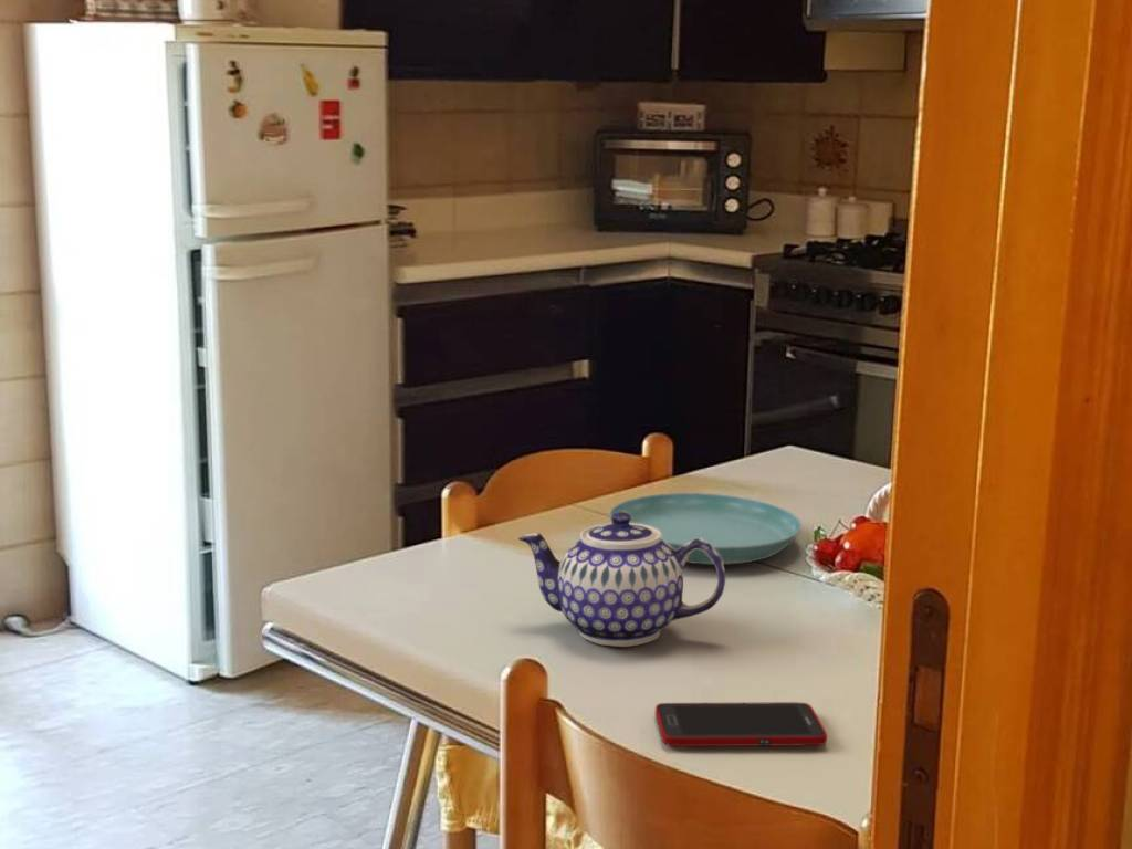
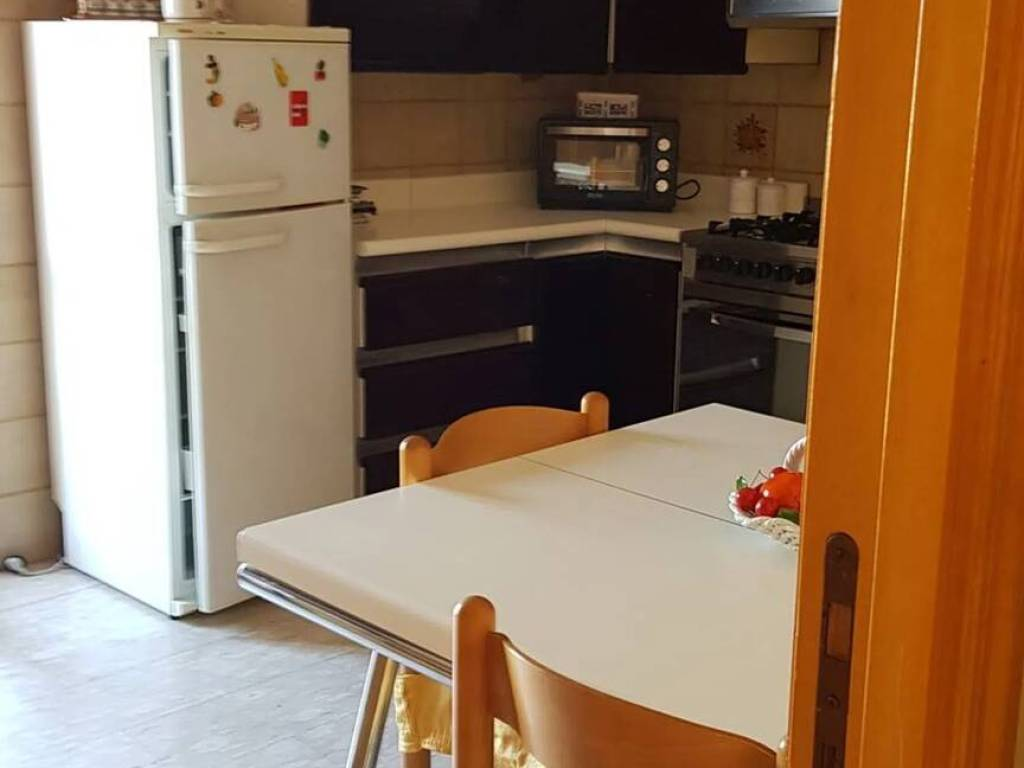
- cell phone [654,701,828,747]
- teapot [517,511,726,648]
- saucer [608,492,803,566]
